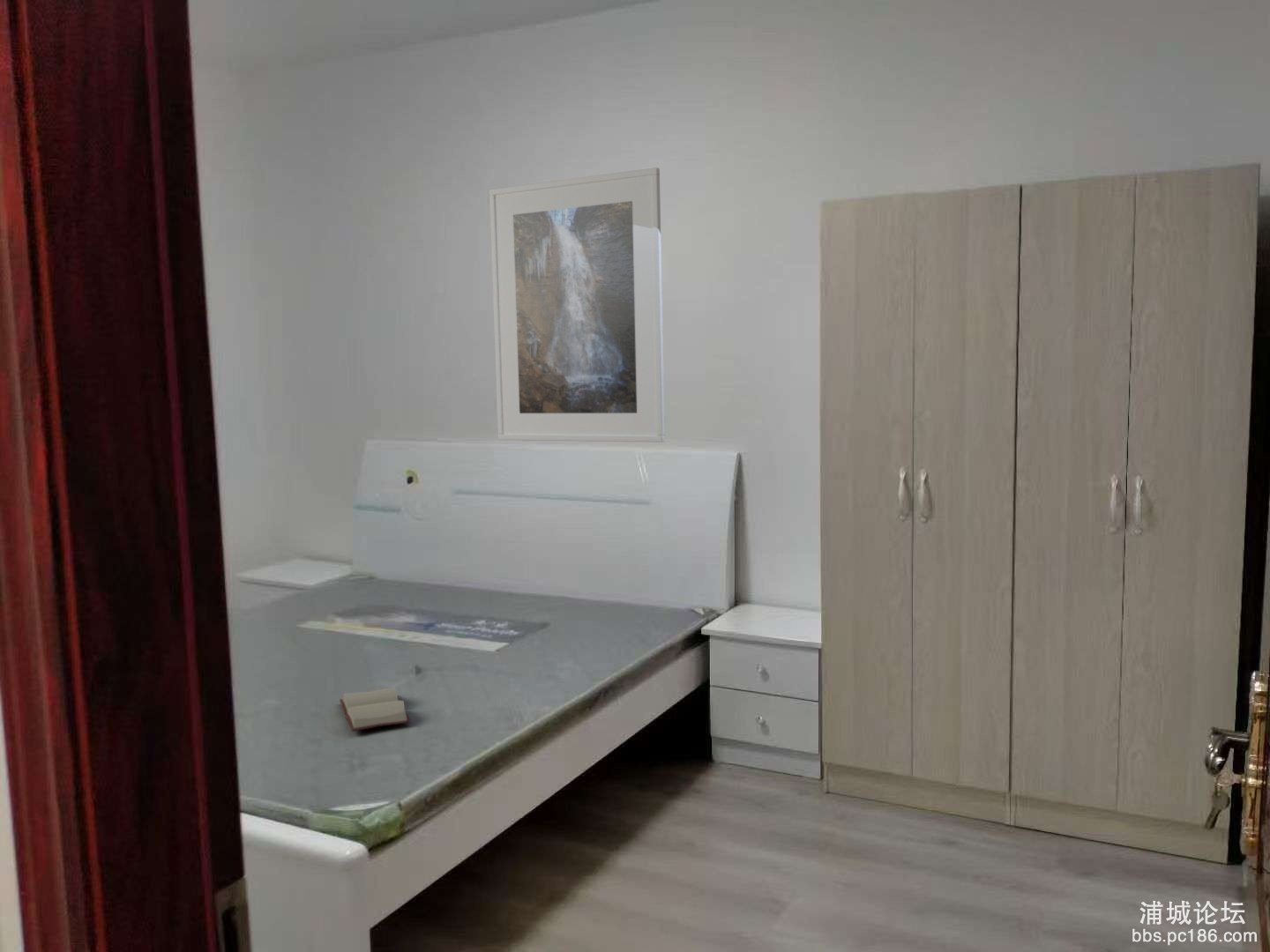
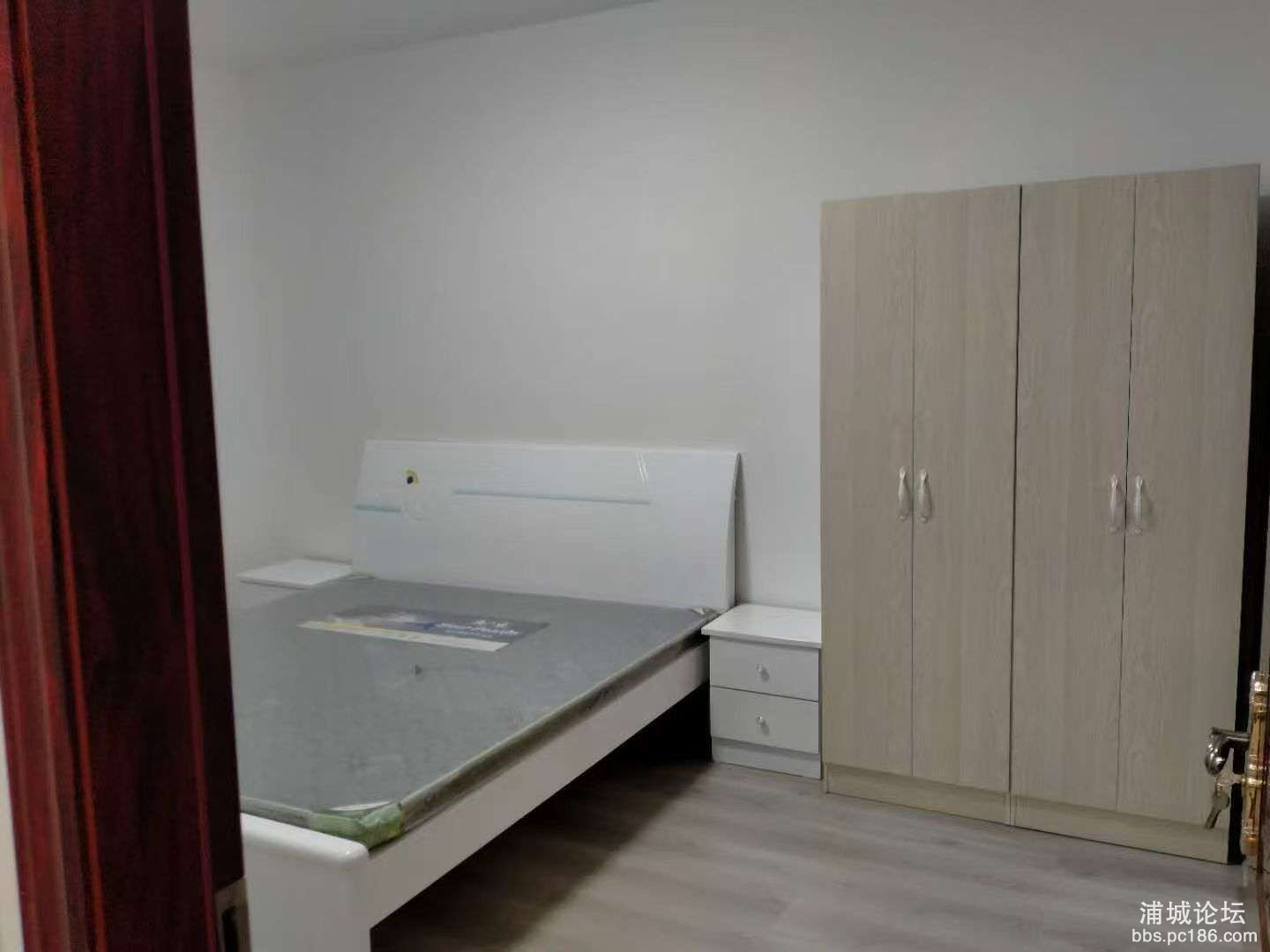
- hardback book [339,686,412,733]
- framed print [489,167,666,443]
